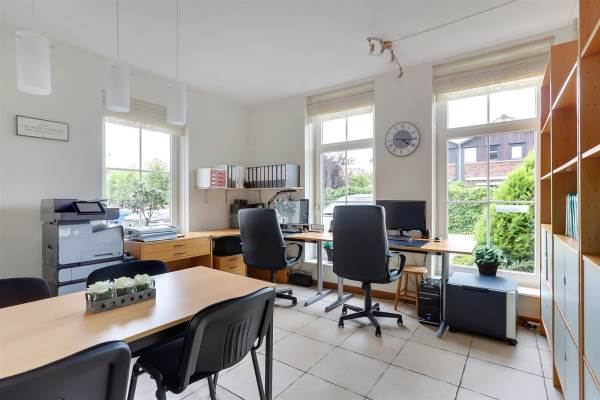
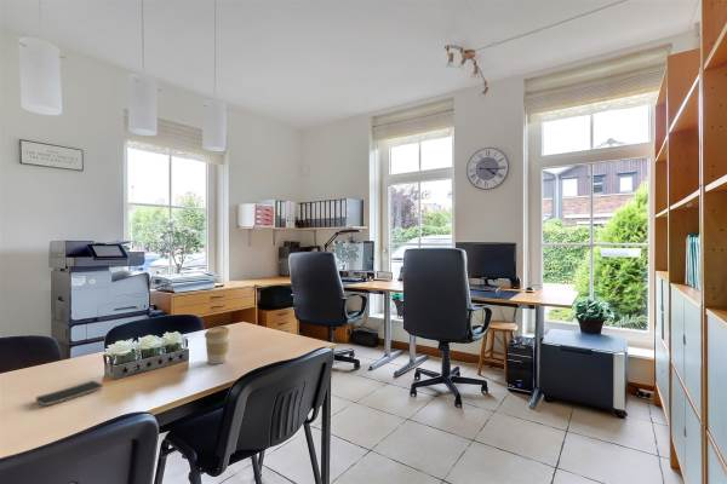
+ coffee cup [204,325,231,365]
+ smartphone [35,380,104,407]
